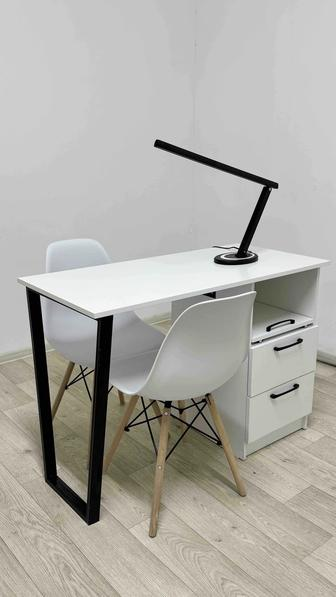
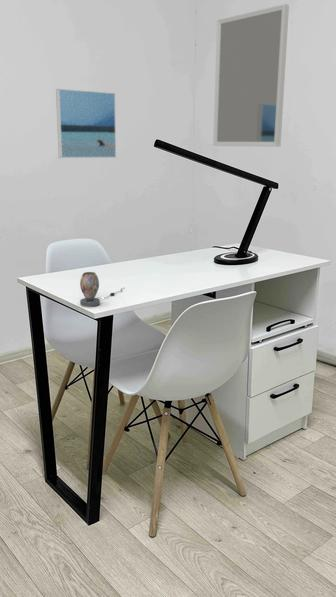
+ decorative vase [79,271,124,307]
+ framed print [55,88,117,159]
+ home mirror [212,3,290,148]
